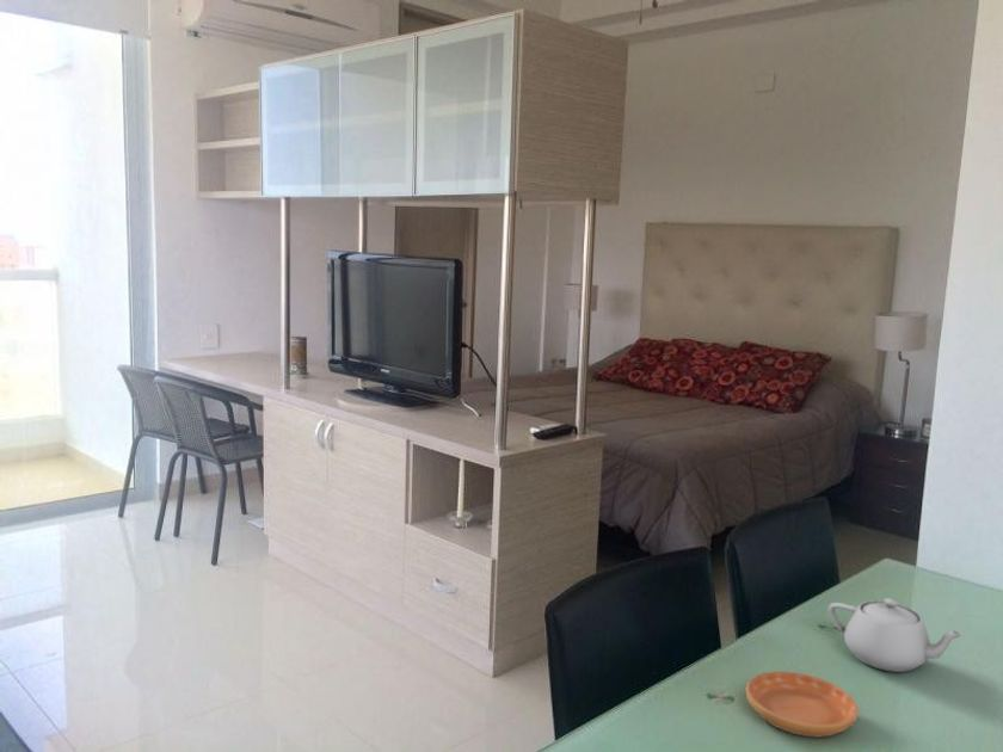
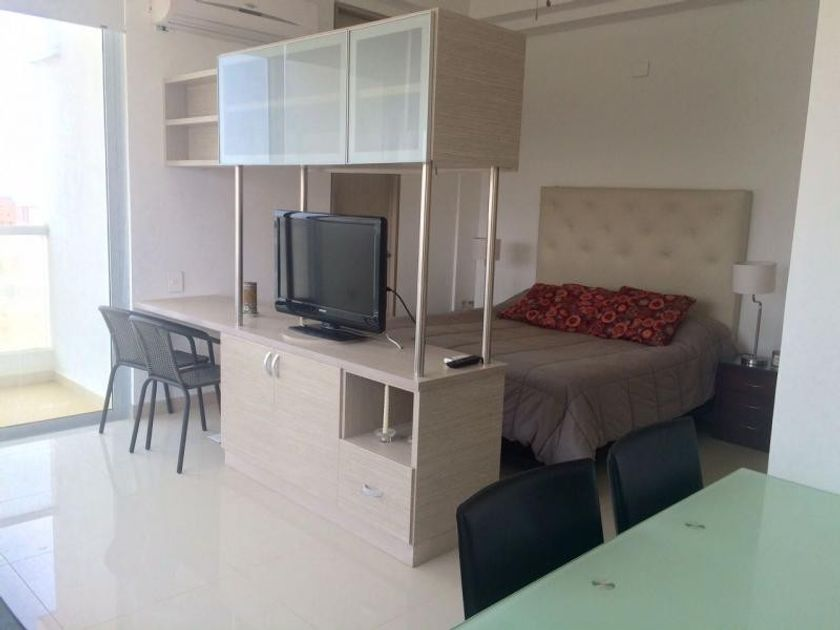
- saucer [745,670,860,739]
- teapot [827,597,966,673]
